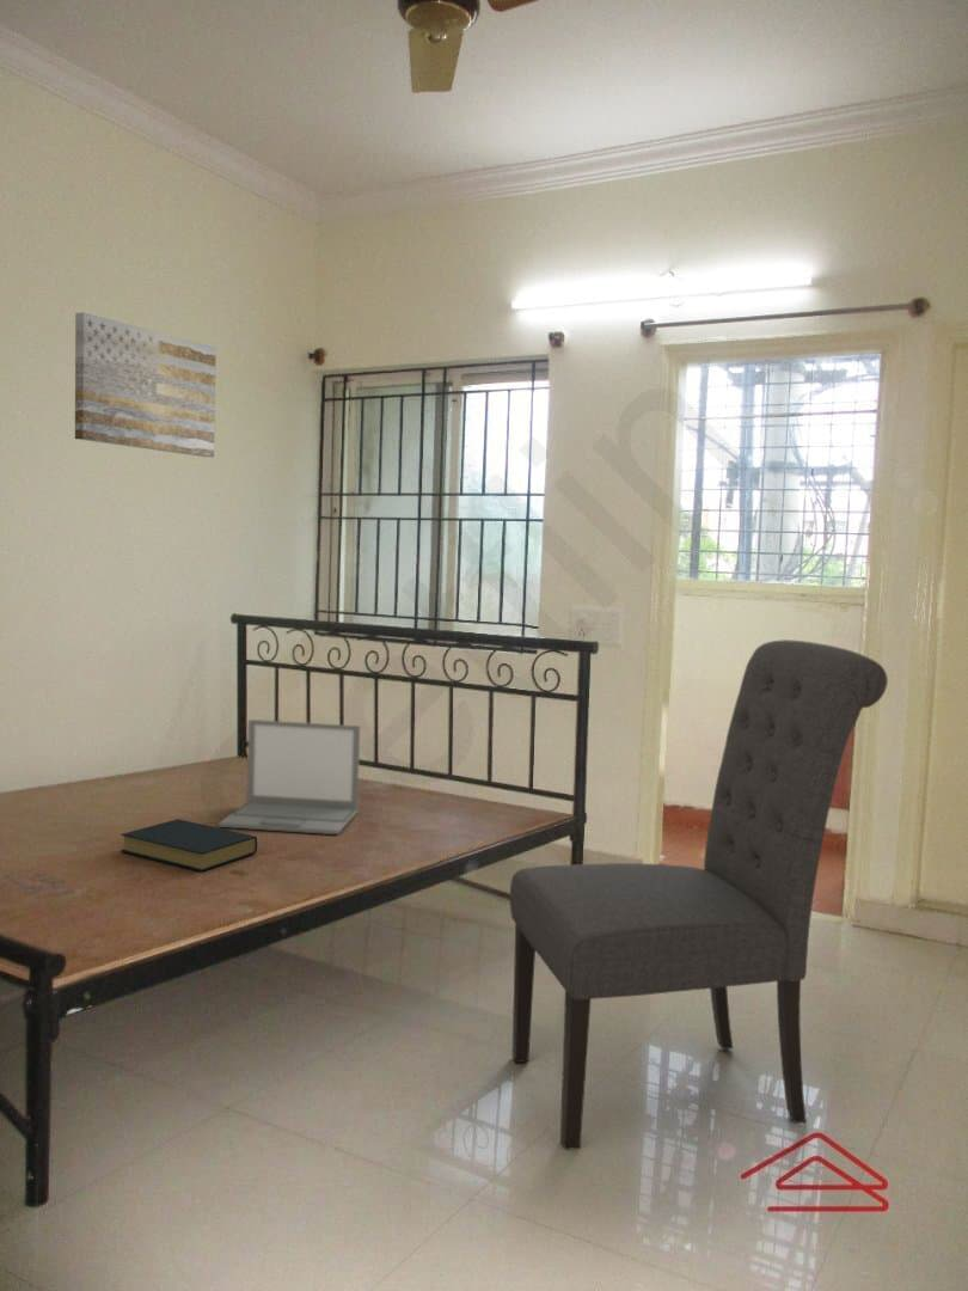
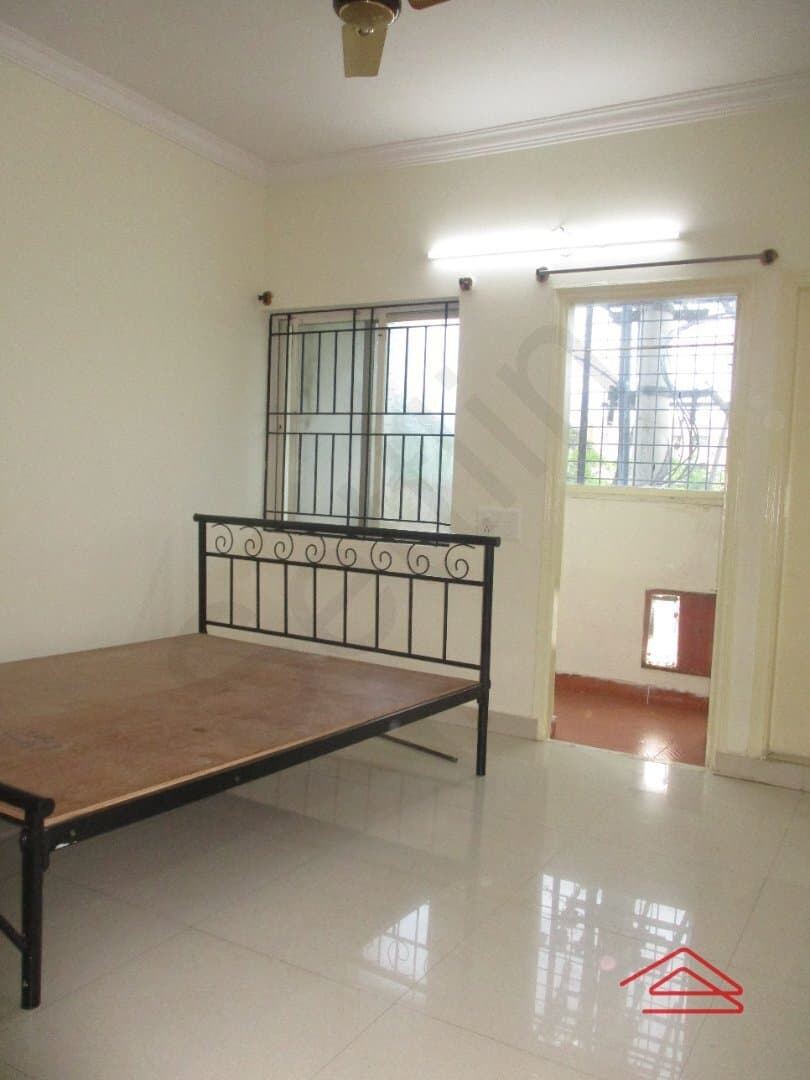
- hardback book [120,818,258,873]
- laptop [218,718,361,836]
- wall art [74,311,218,458]
- chair [509,638,889,1151]
